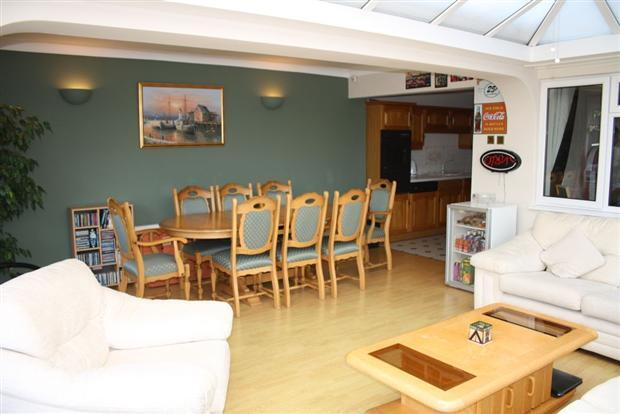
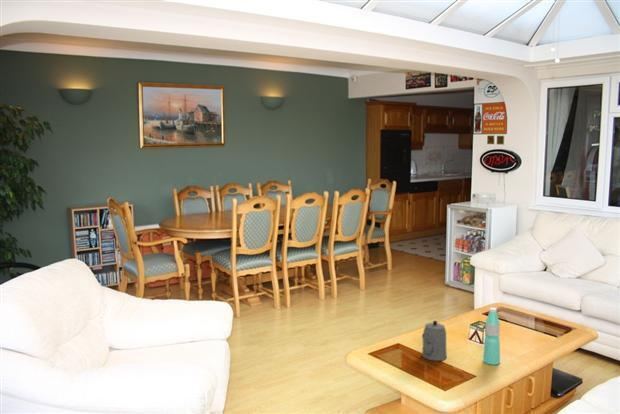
+ water bottle [482,307,501,366]
+ teapot [421,320,448,362]
